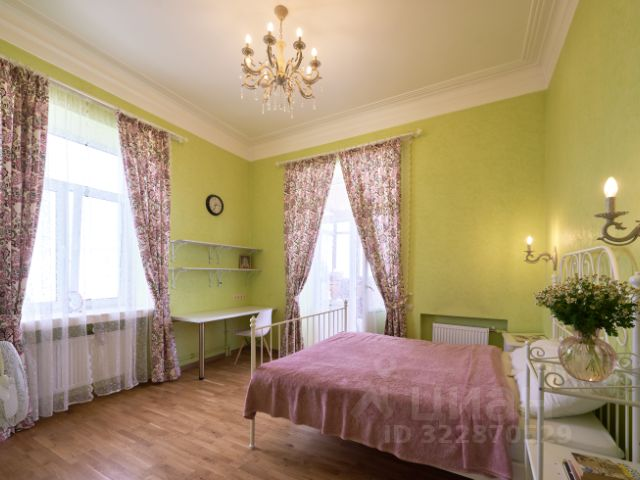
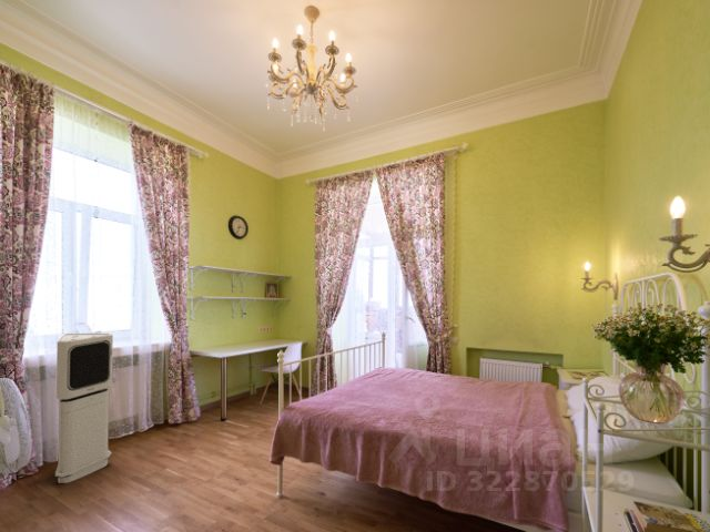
+ air purifier [54,332,114,484]
